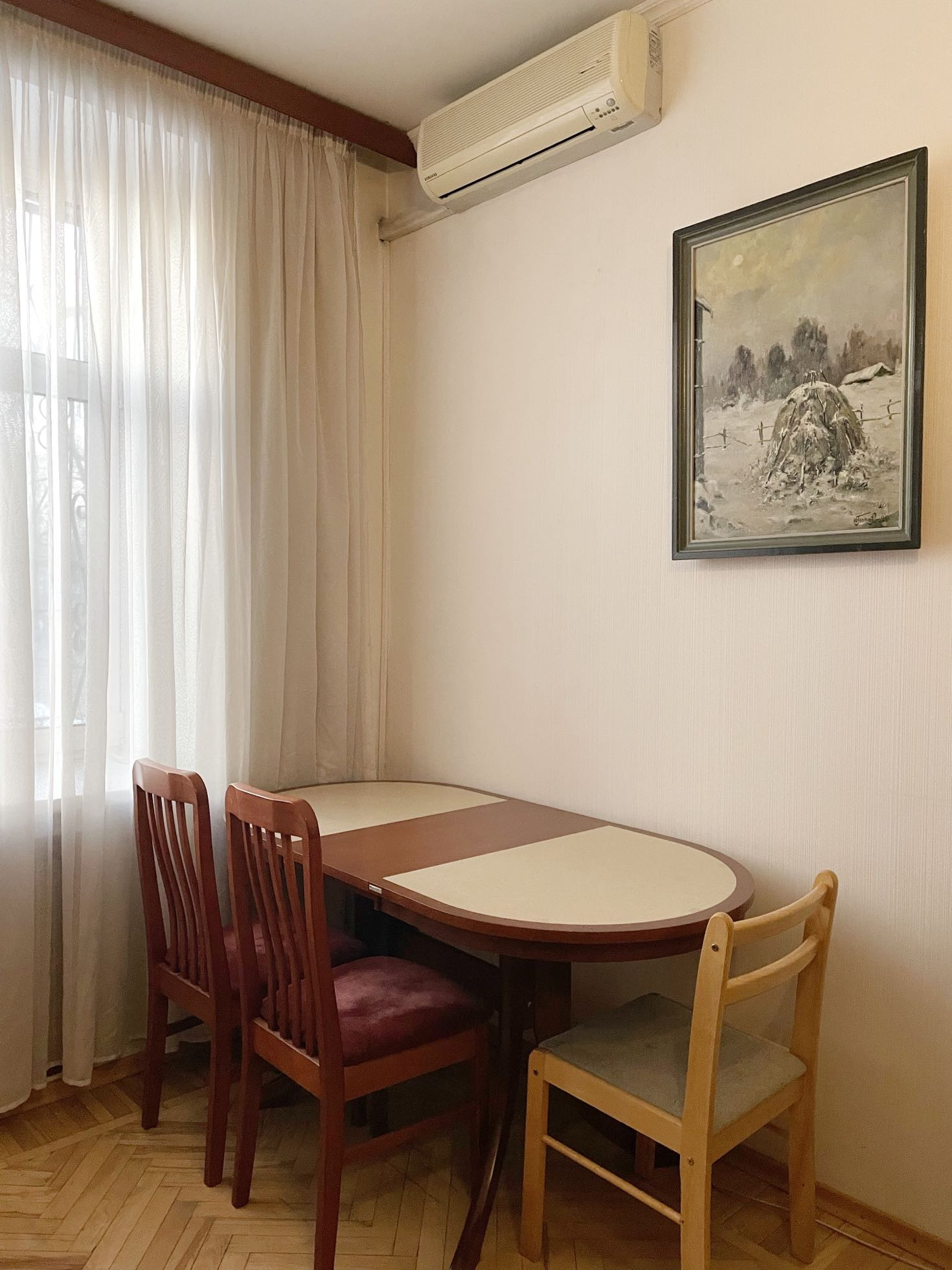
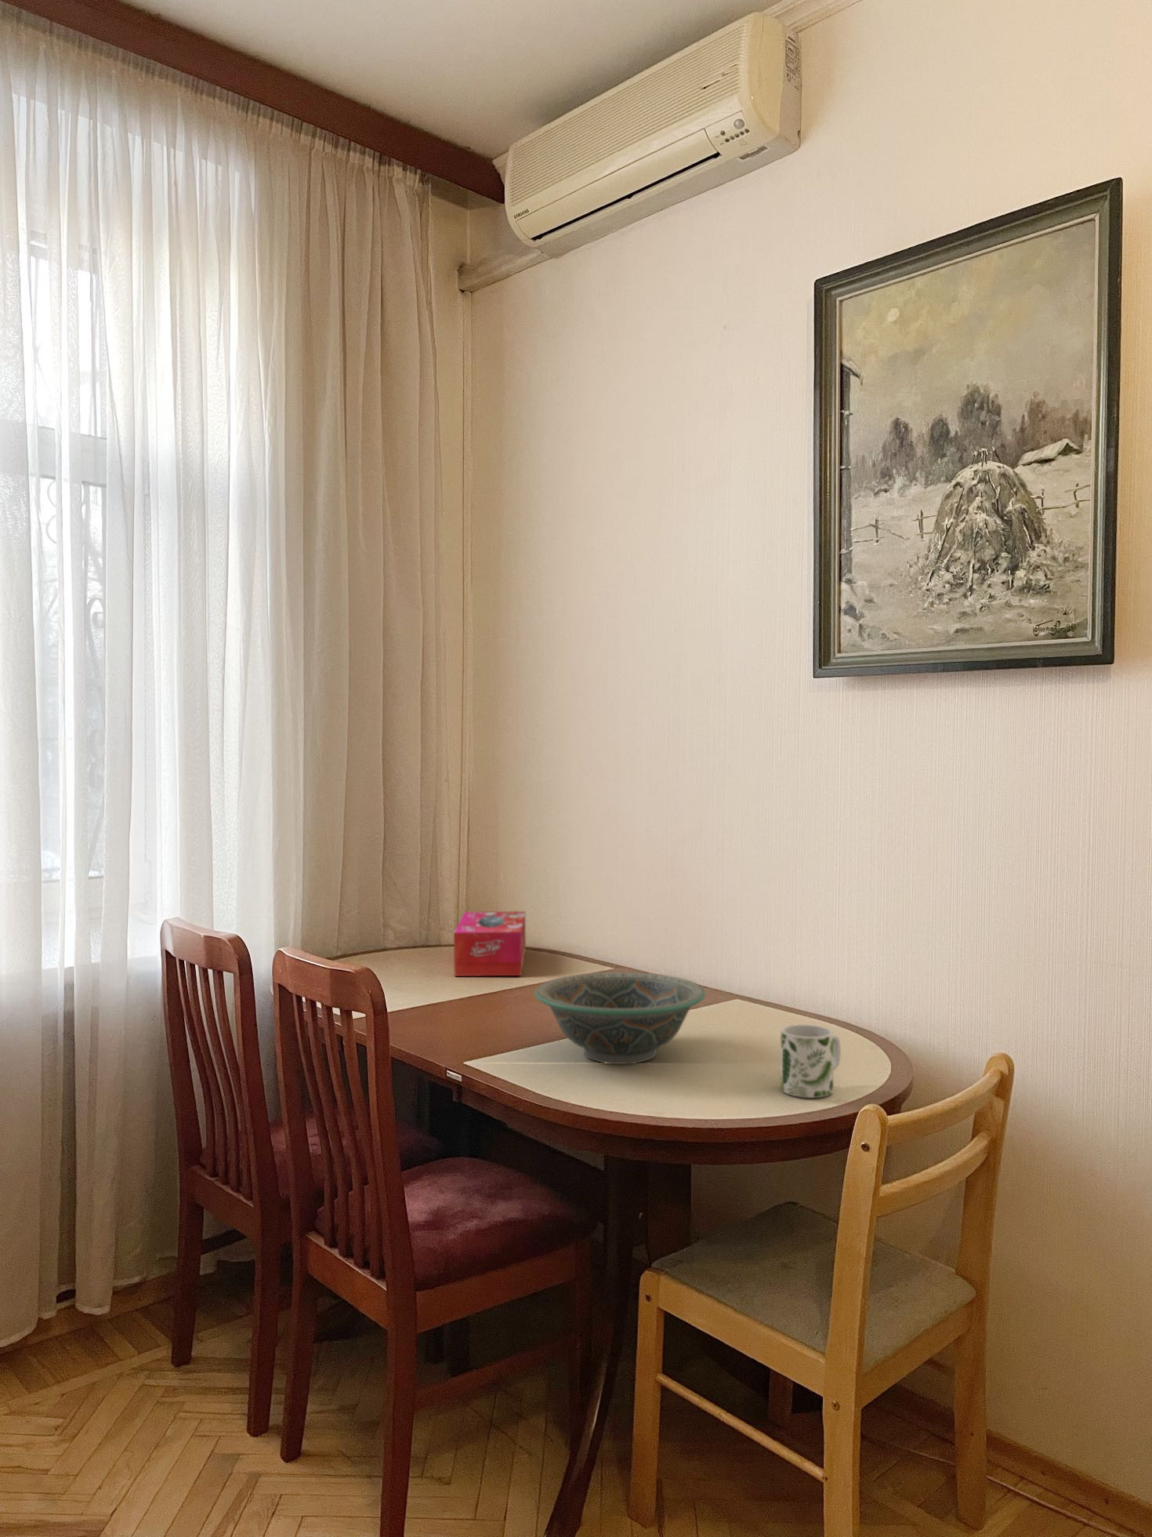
+ tissue box [453,910,526,977]
+ decorative bowl [535,972,707,1065]
+ mug [779,1024,842,1099]
